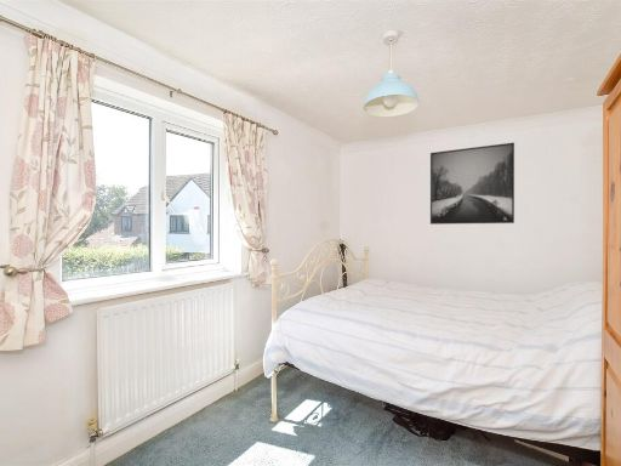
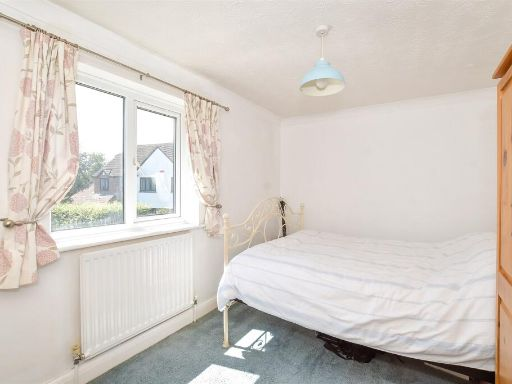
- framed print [429,142,515,226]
